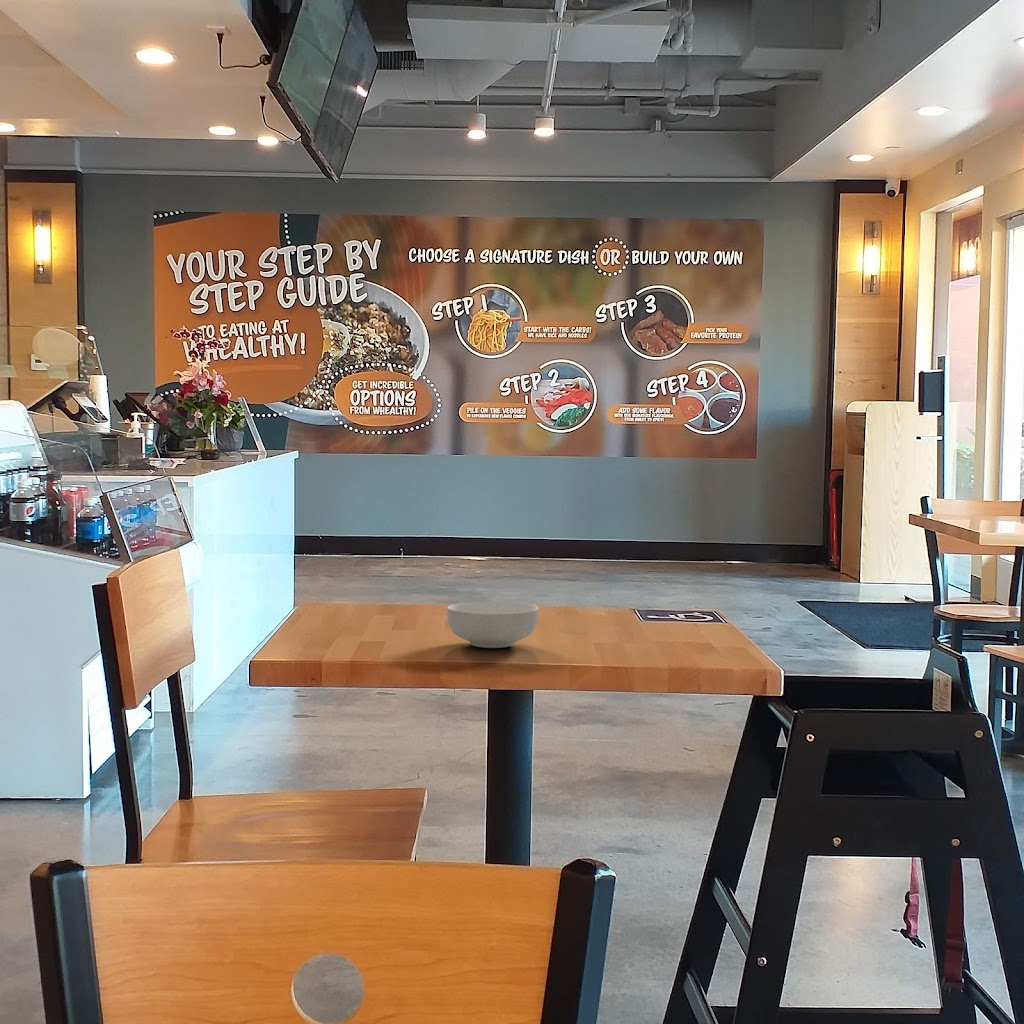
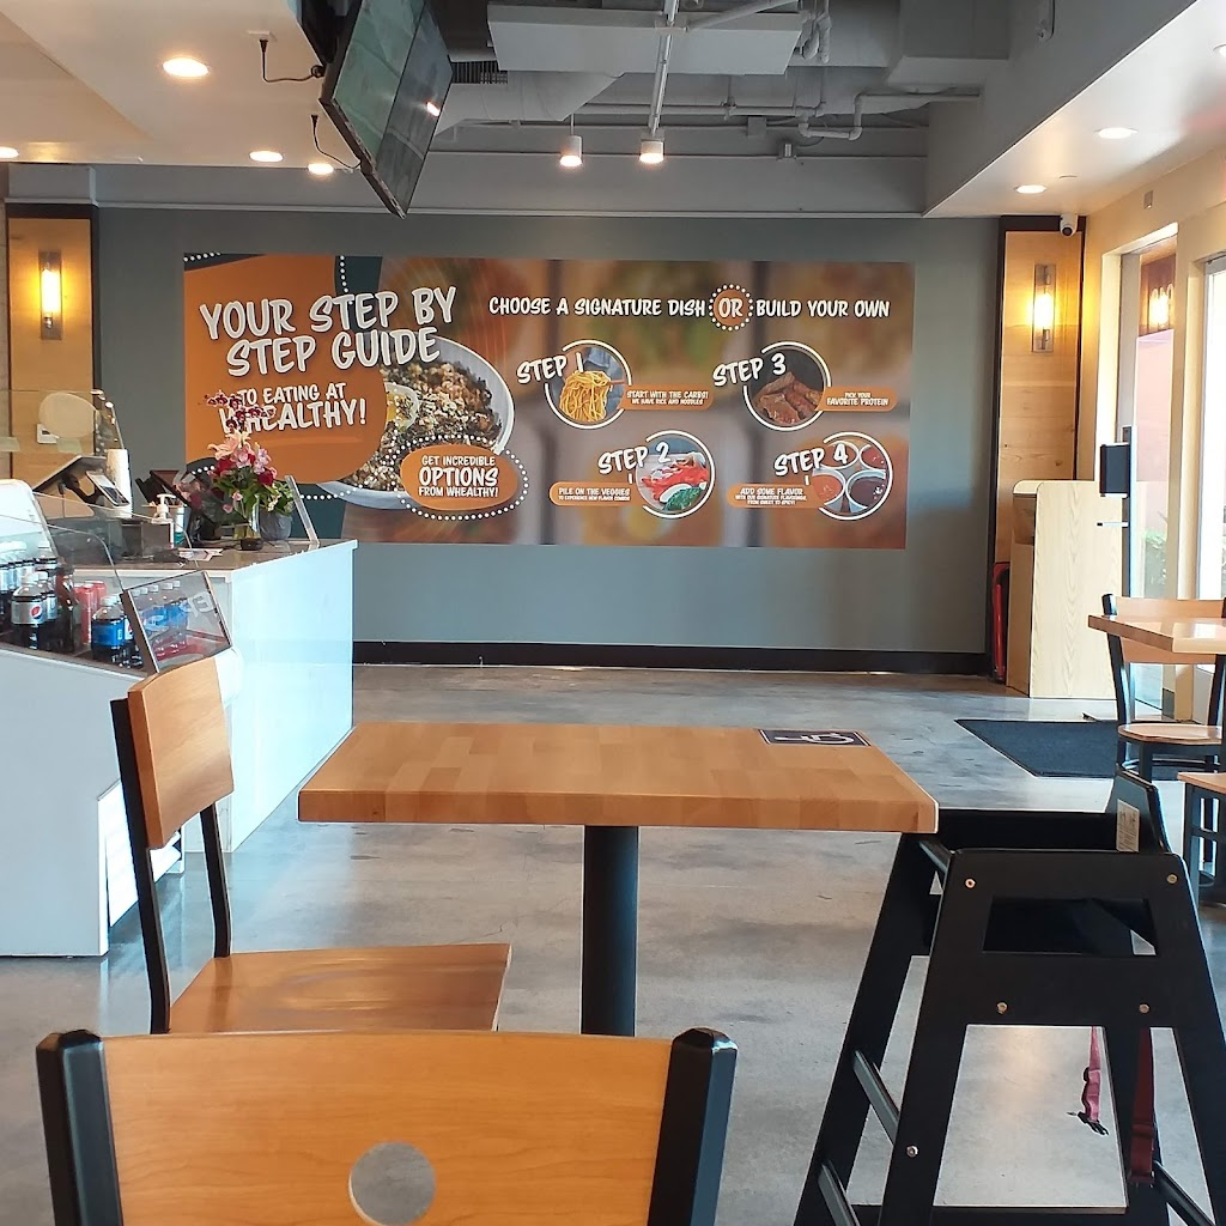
- cereal bowl [446,600,540,649]
